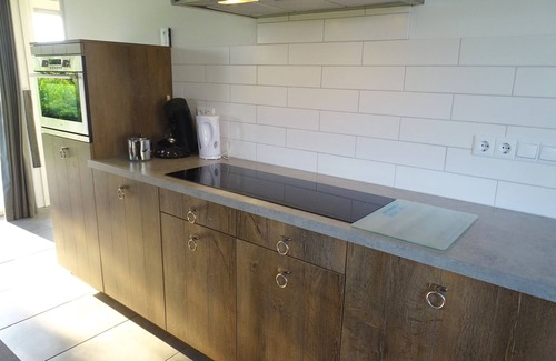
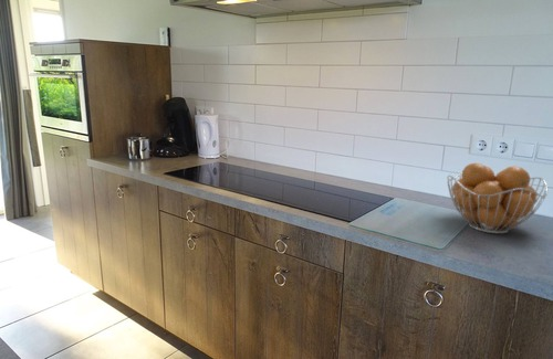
+ fruit basket [446,162,549,234]
